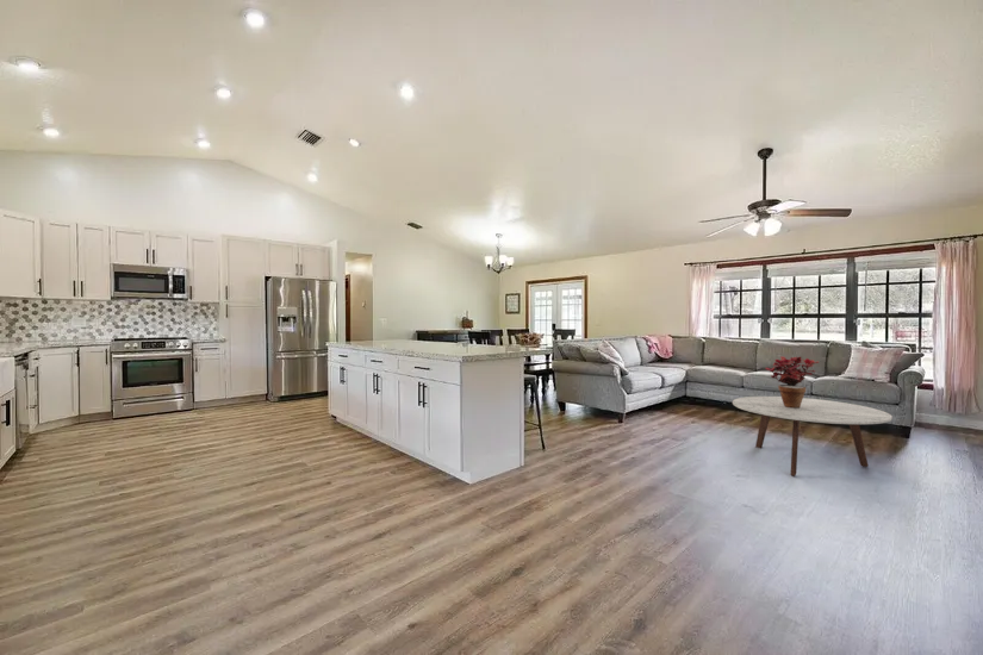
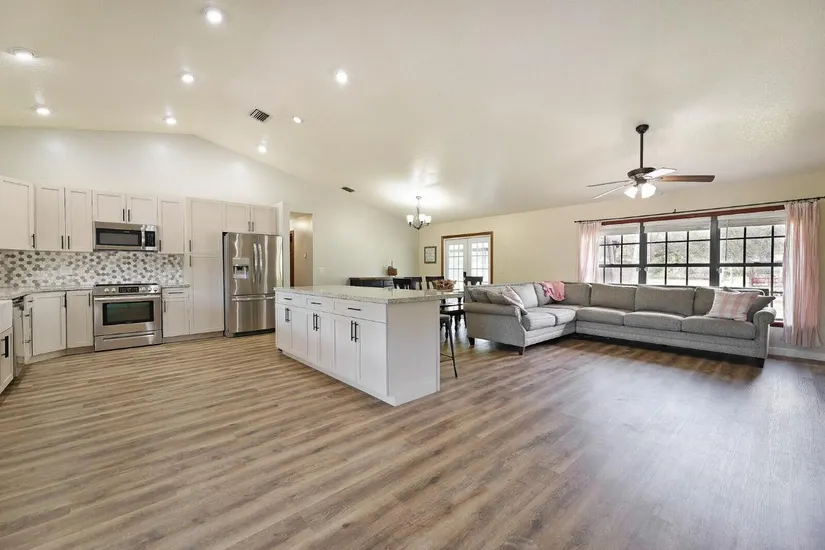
- potted plant [764,355,820,408]
- coffee table [732,395,894,478]
